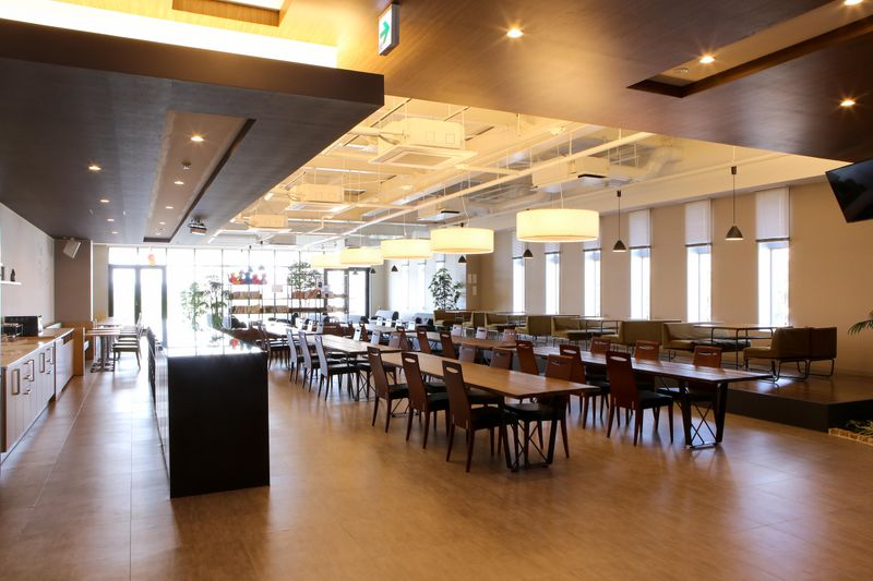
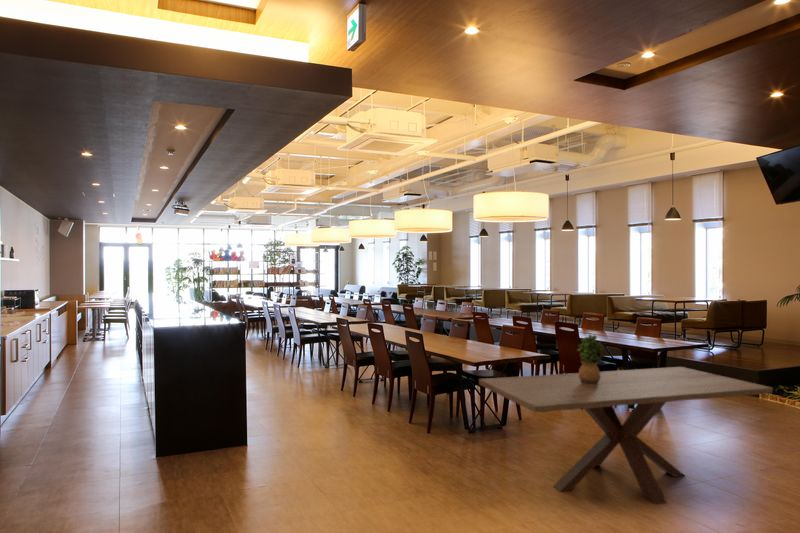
+ dining table [478,366,774,506]
+ potted plant [576,333,604,386]
